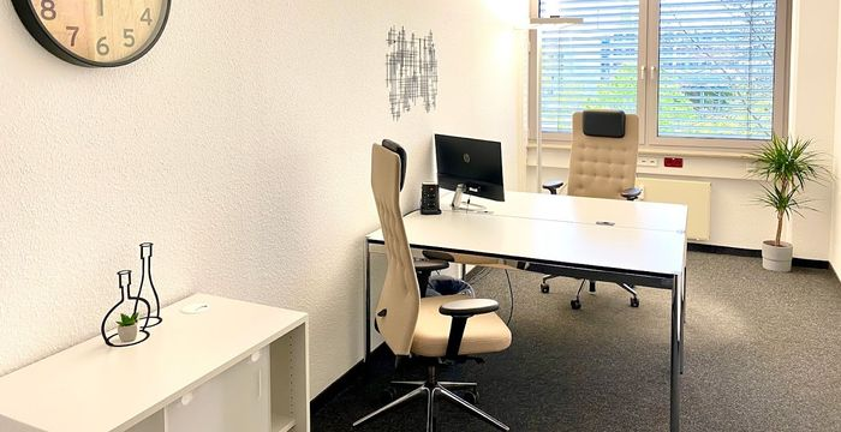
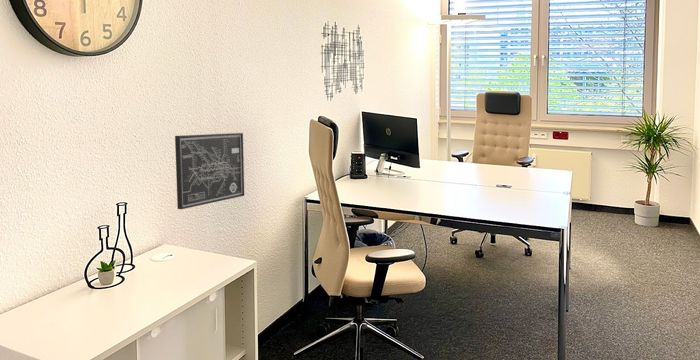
+ wall art [174,132,245,210]
